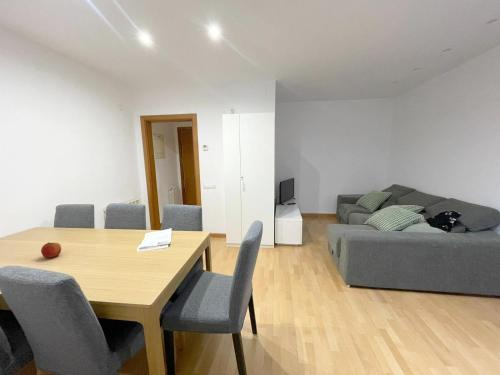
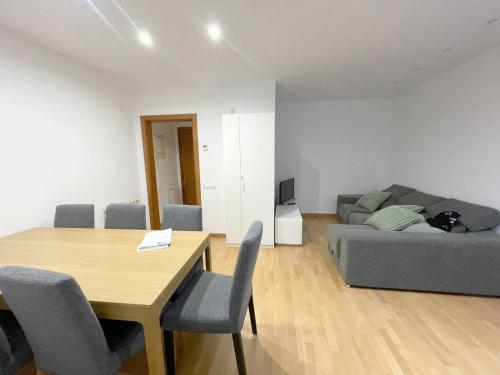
- fruit [40,241,62,259]
